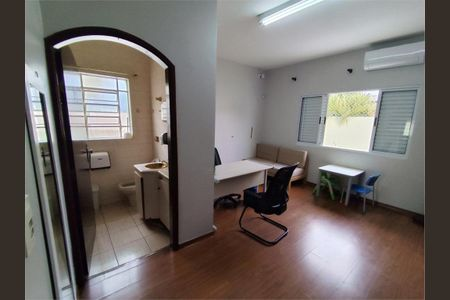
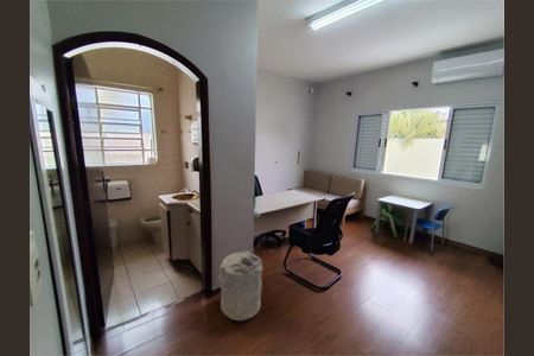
+ laundry hamper [216,249,265,322]
